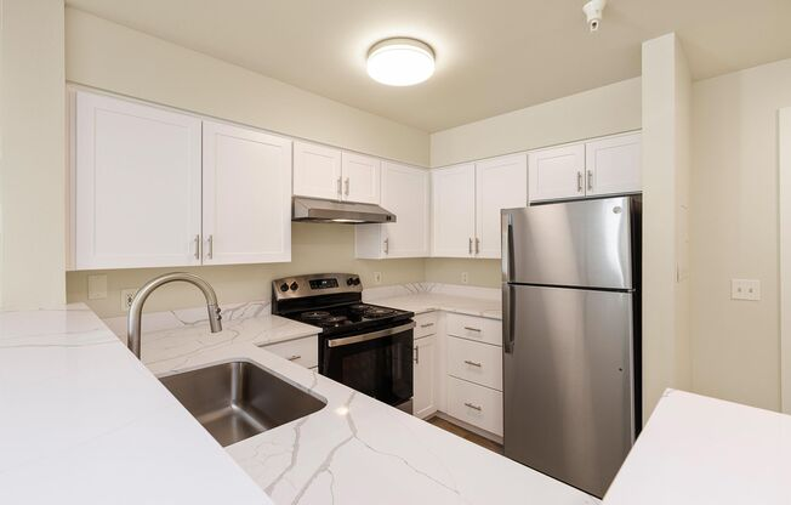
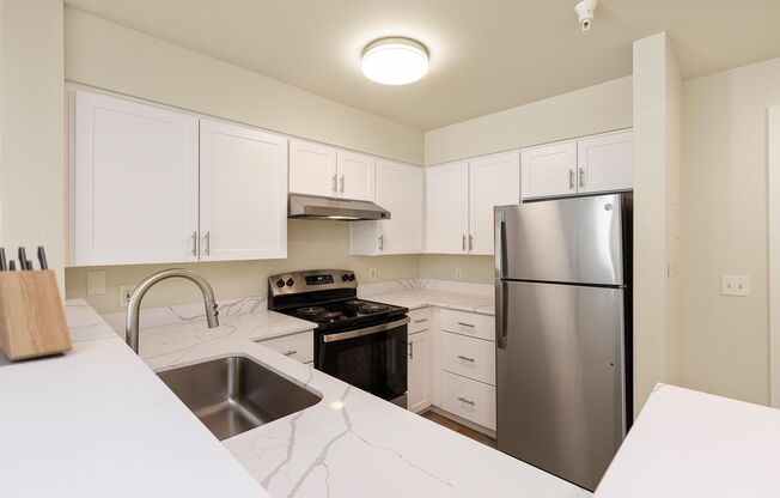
+ knife block [0,245,74,362]
